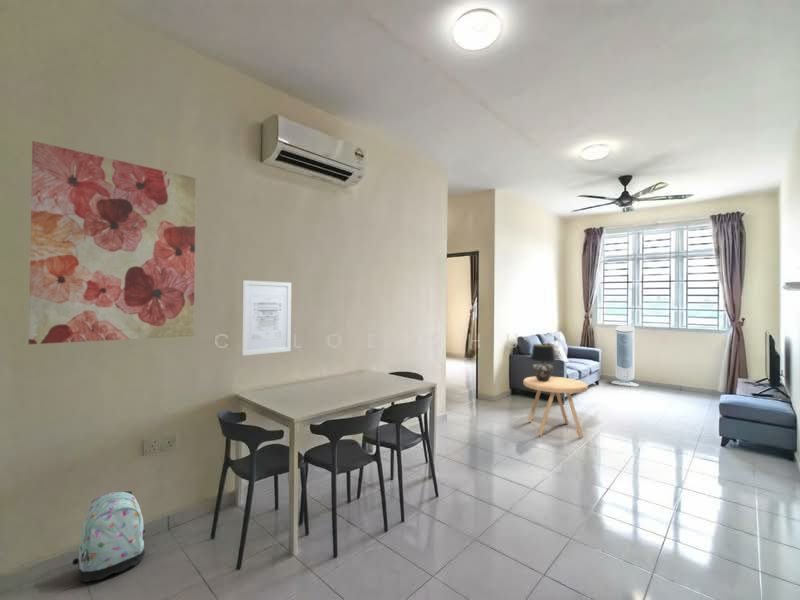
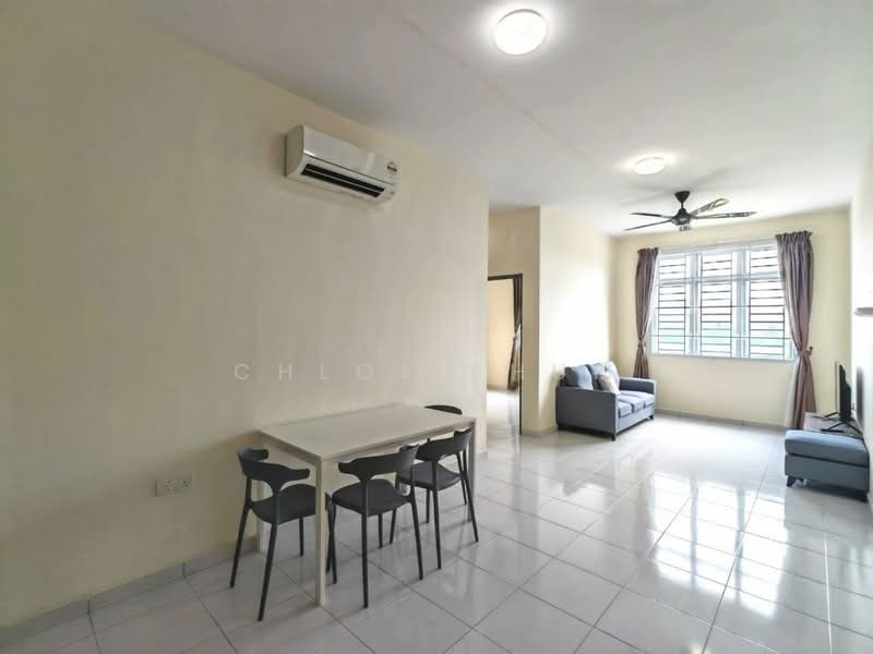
- backpack [71,490,146,583]
- side table [522,375,589,438]
- table lamp [530,343,557,382]
- wall art [27,140,197,345]
- air purifier [610,324,640,387]
- wall art [241,279,292,357]
